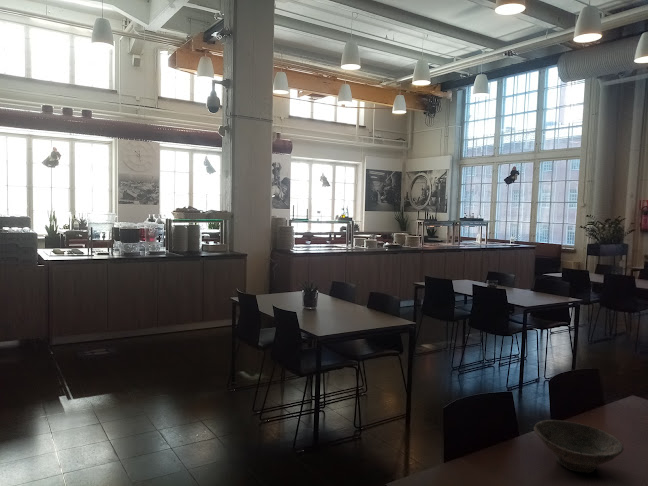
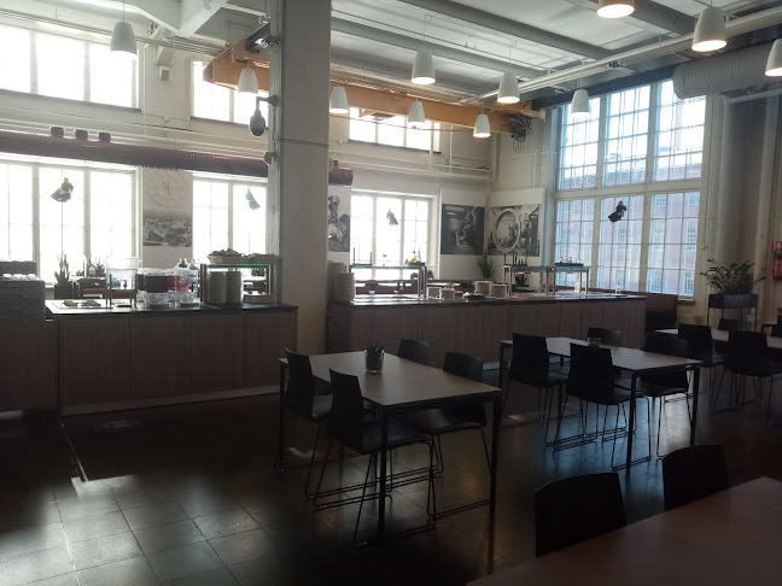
- bowl [533,419,625,474]
